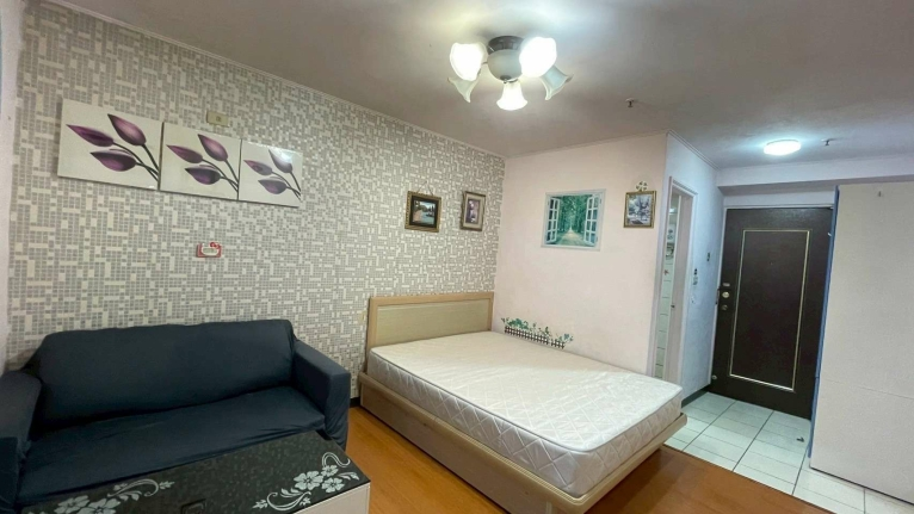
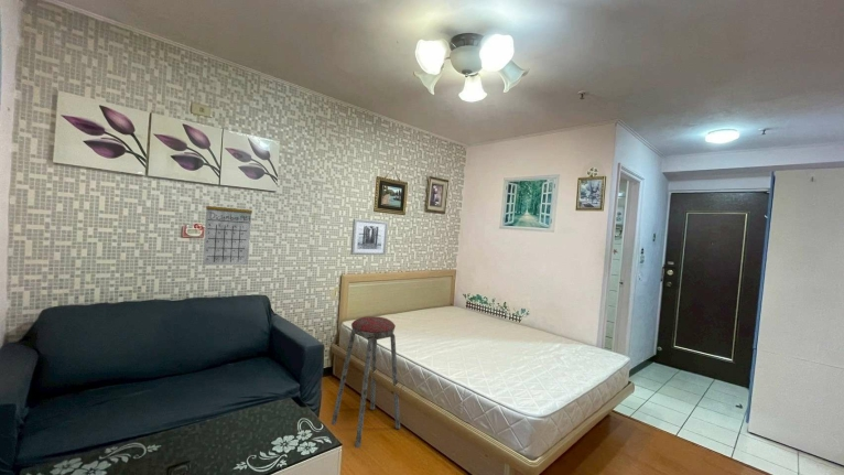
+ wall art [349,218,389,256]
+ music stool [331,315,401,449]
+ calendar [202,195,253,266]
